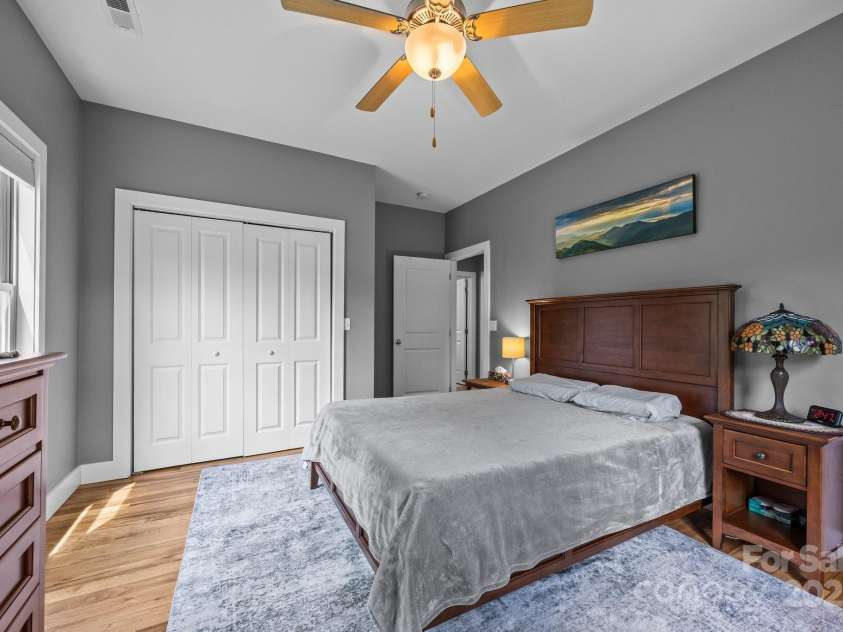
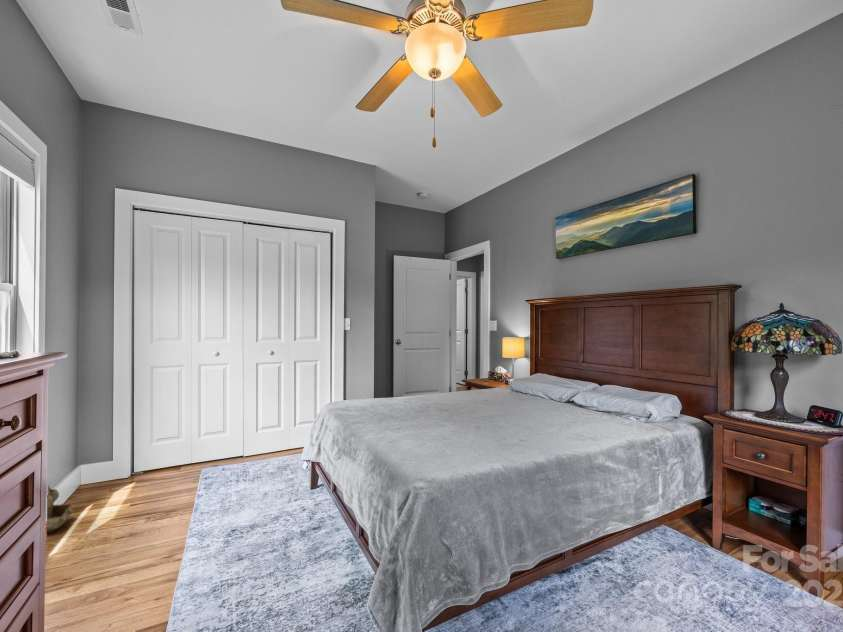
+ wall caddy [46,484,74,534]
